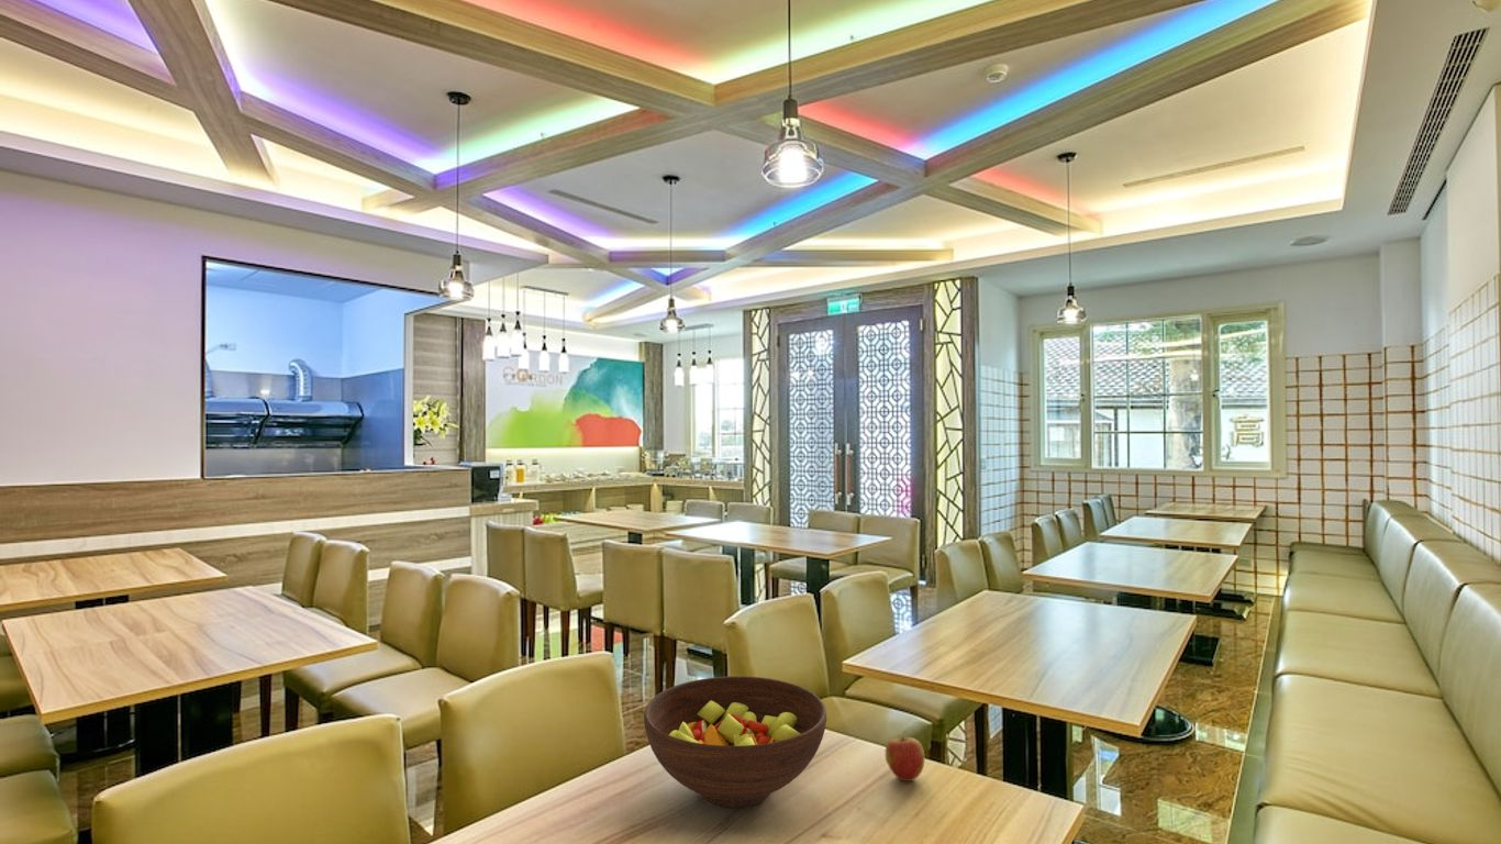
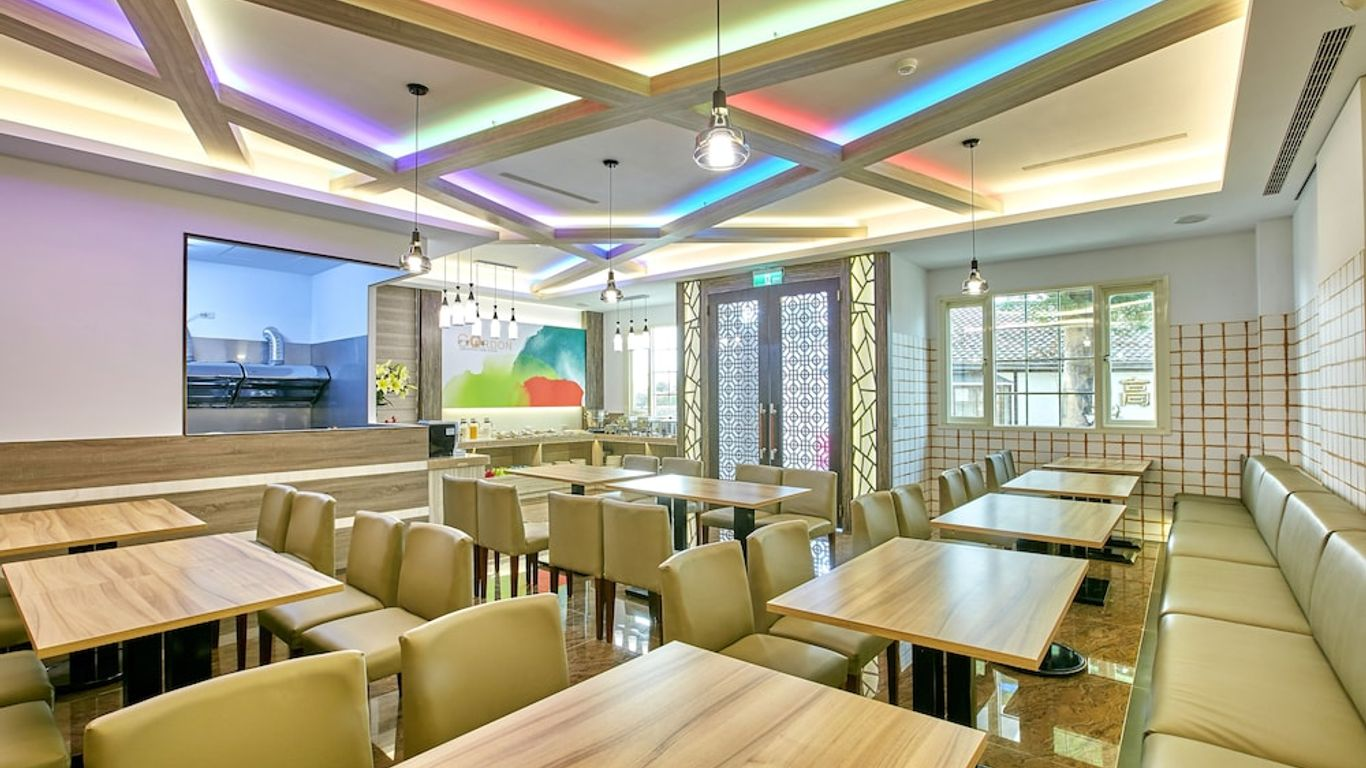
- fruit bowl [643,675,827,809]
- apple [885,730,925,782]
